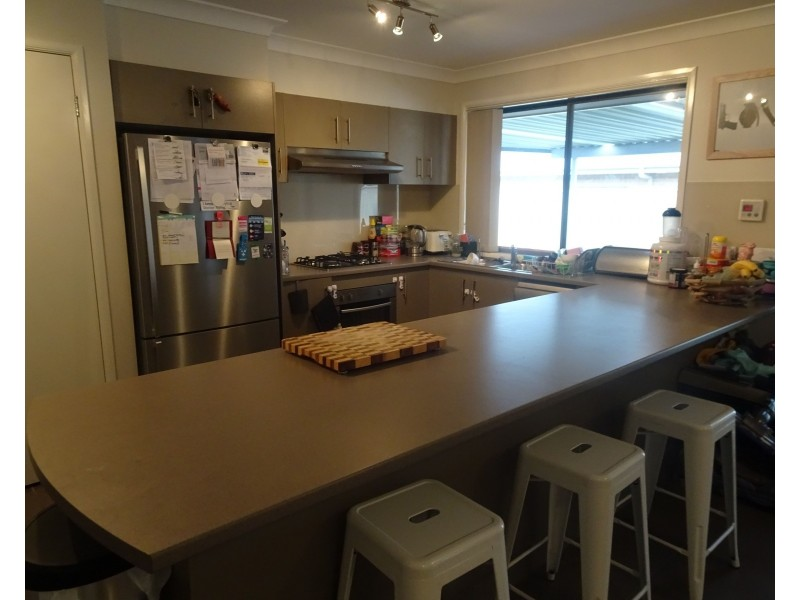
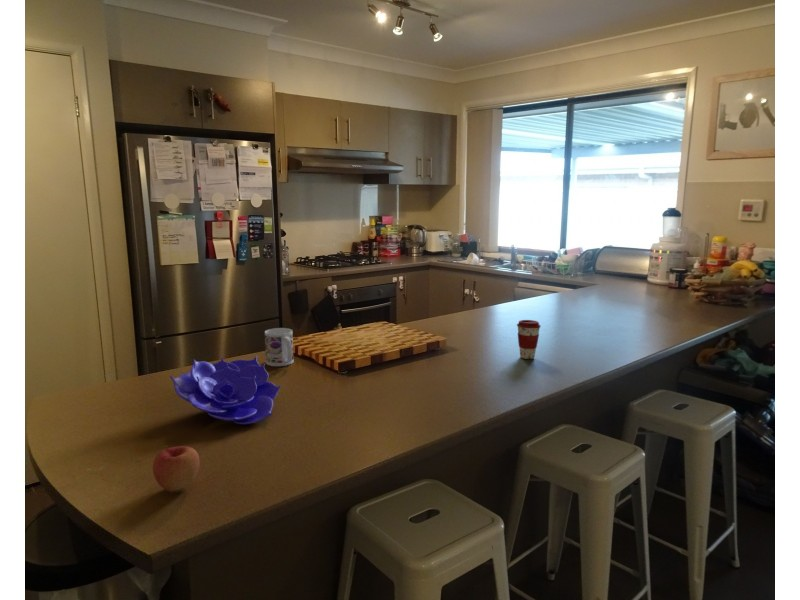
+ decorative bowl [169,355,283,425]
+ mug [264,327,295,367]
+ apple [152,445,200,493]
+ coffee cup [516,319,542,360]
